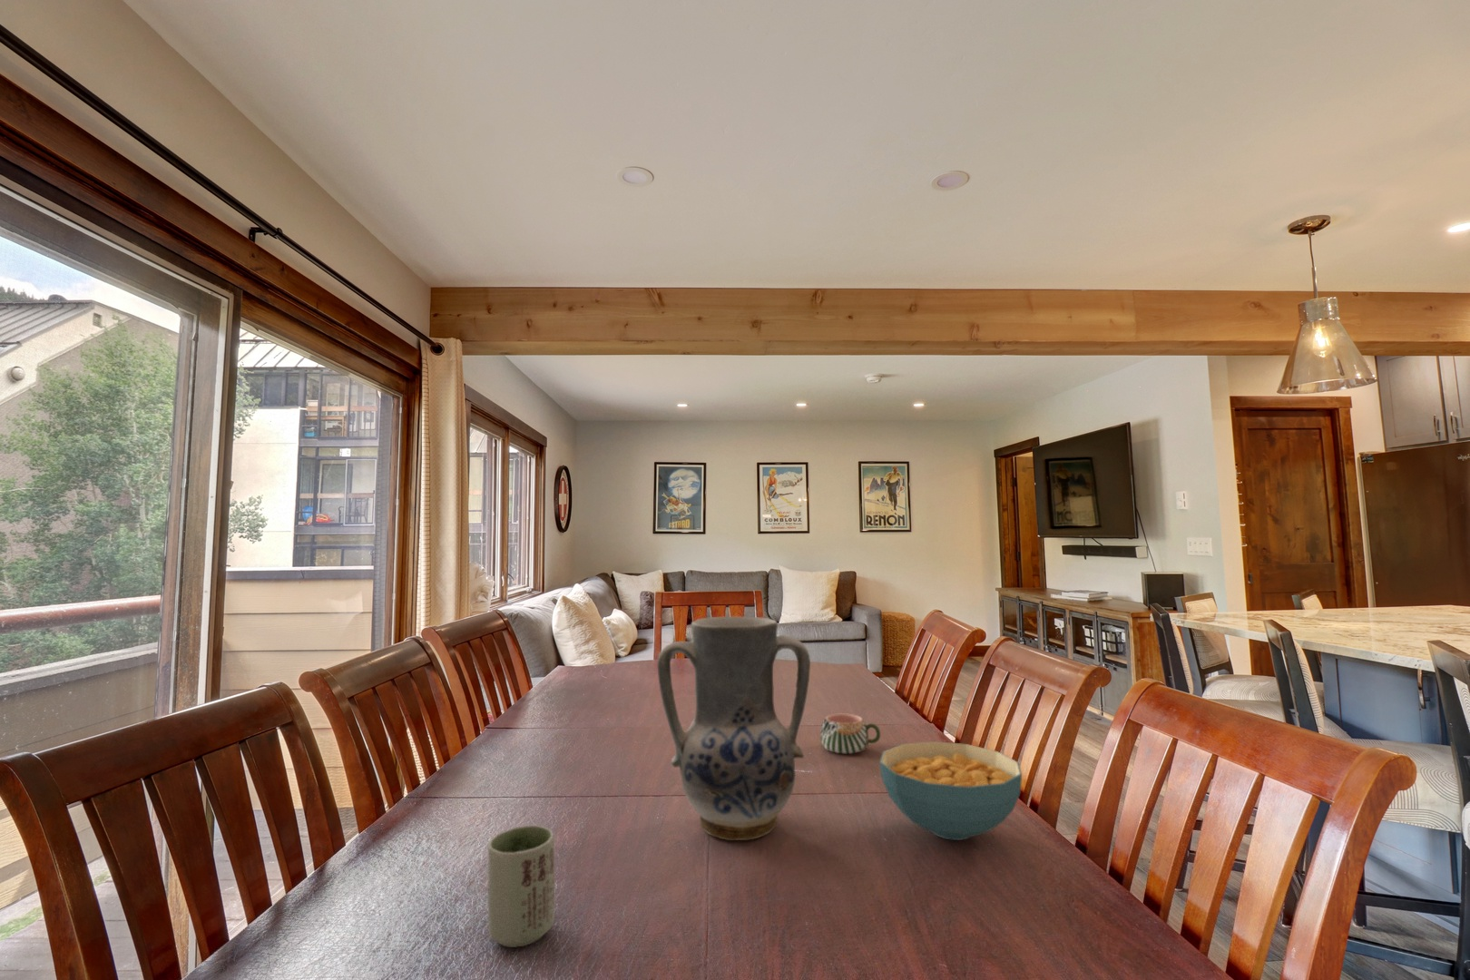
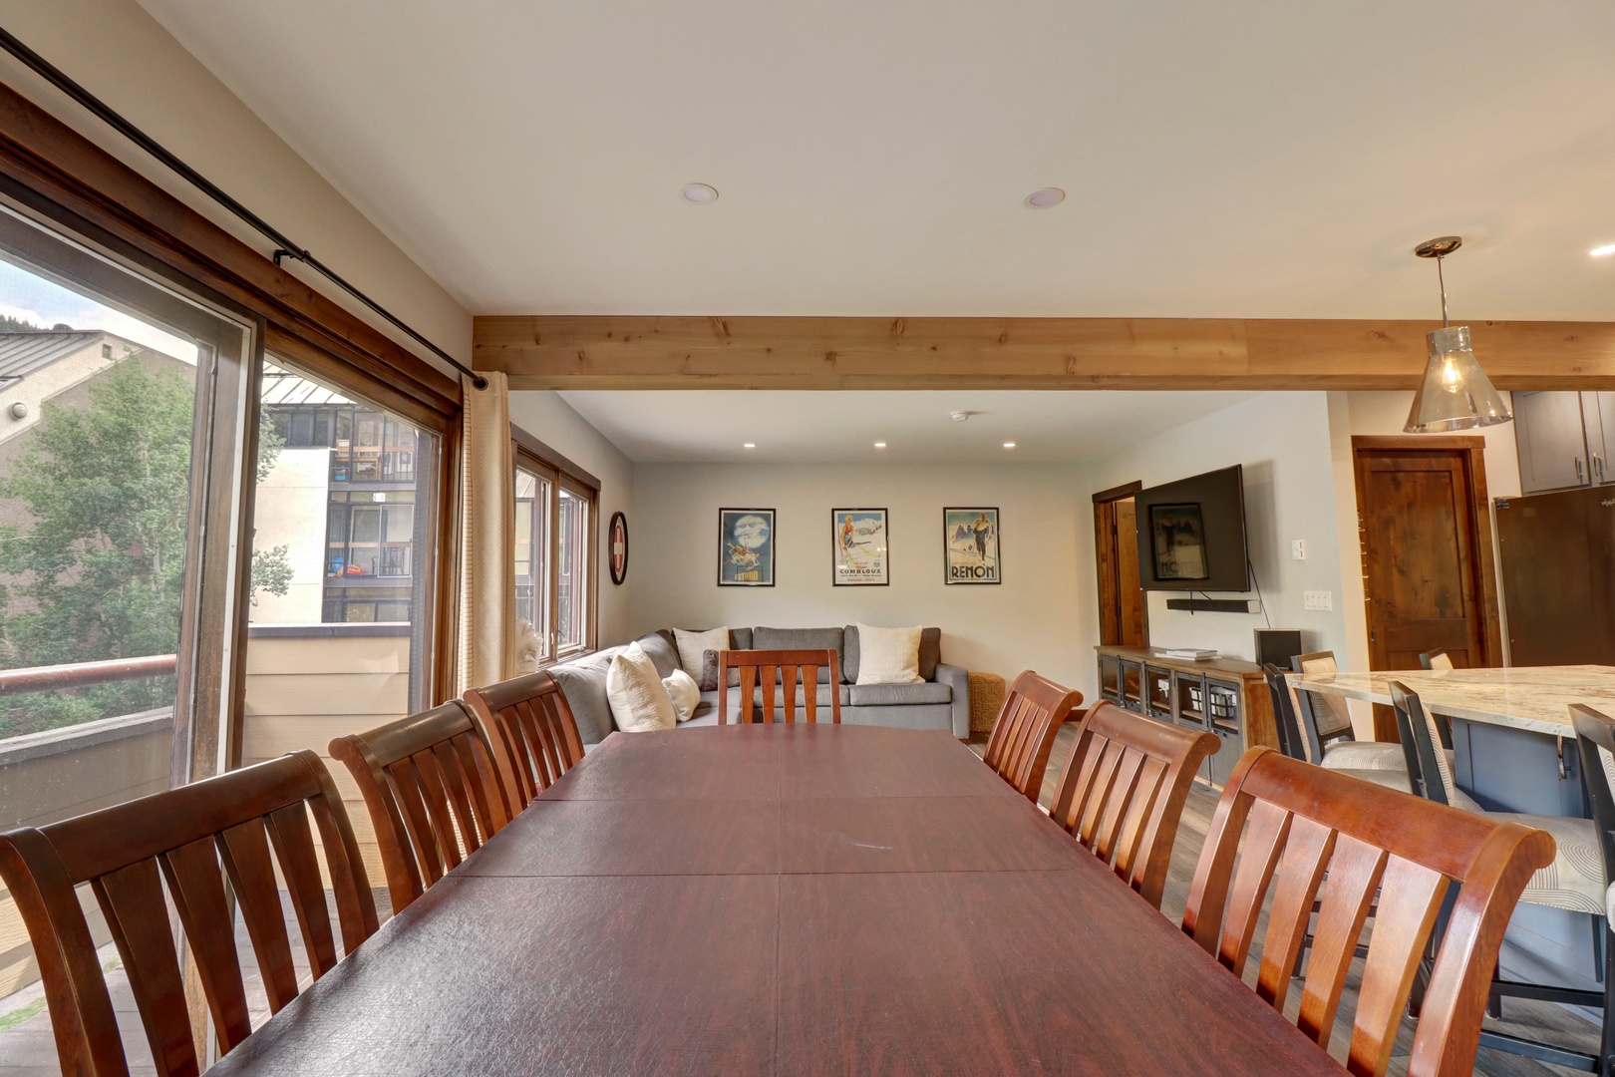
- cereal bowl [878,740,1023,841]
- mug [819,713,882,754]
- vase [657,615,812,841]
- cup [488,825,556,948]
